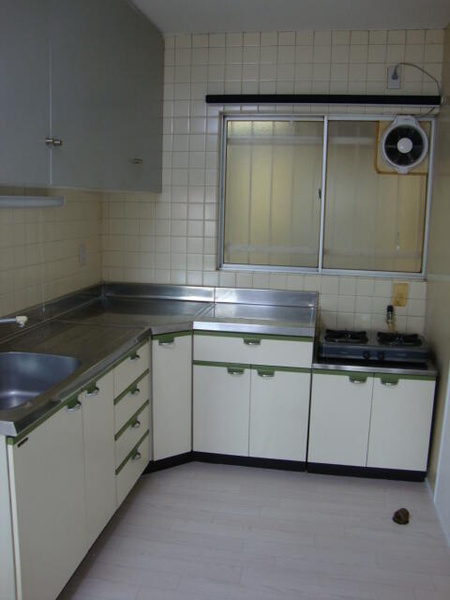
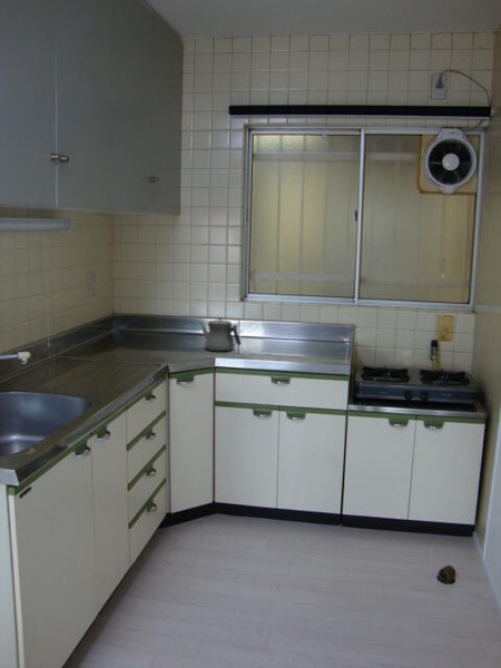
+ teapot [197,317,243,352]
